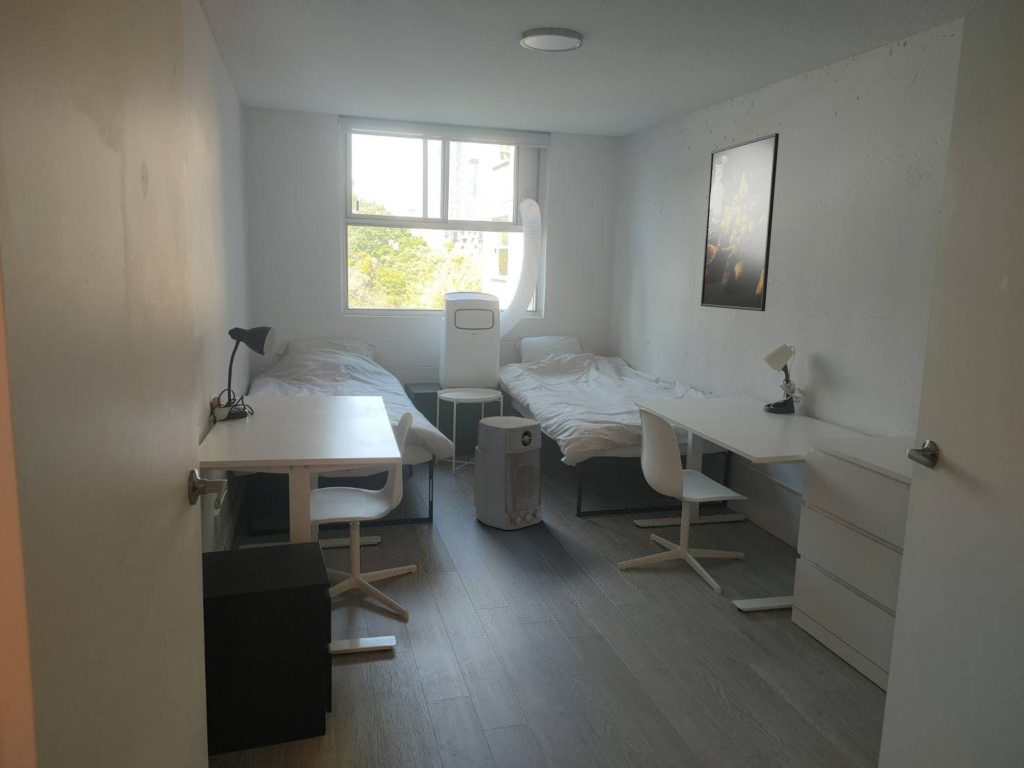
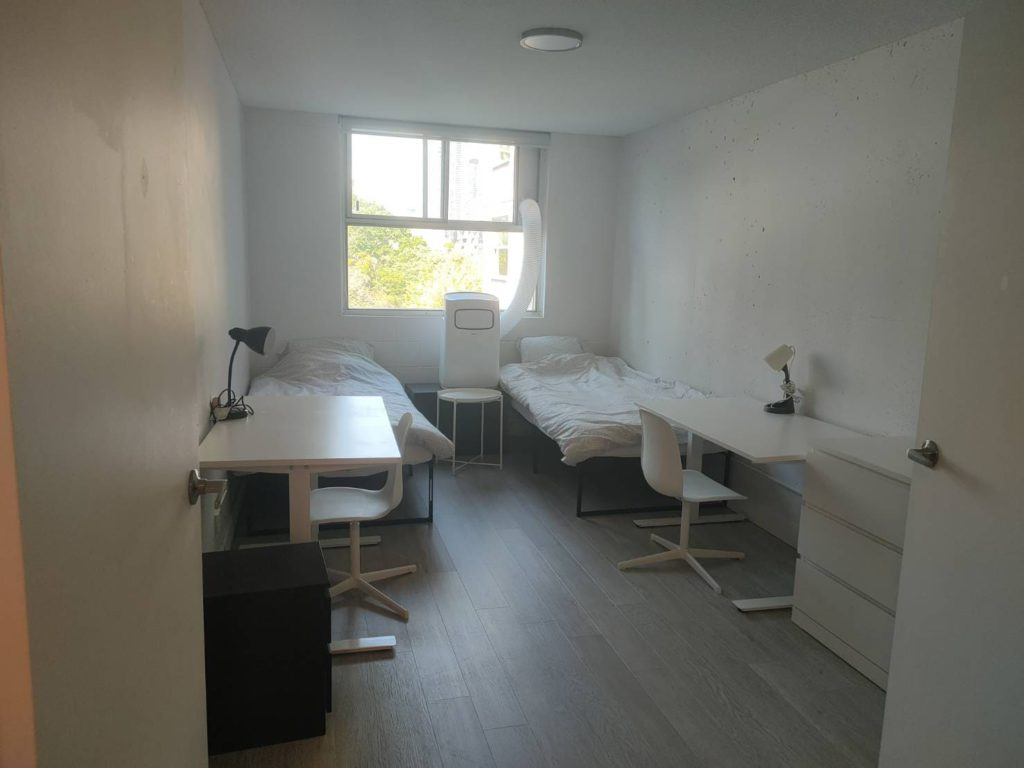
- air purifier [473,415,543,531]
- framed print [700,132,780,312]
